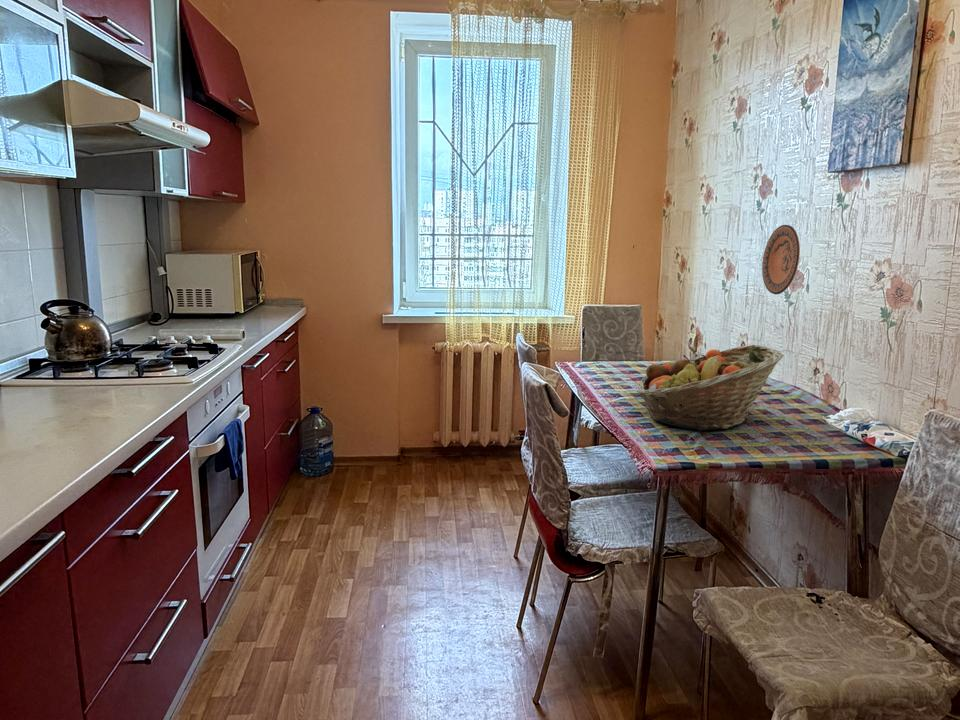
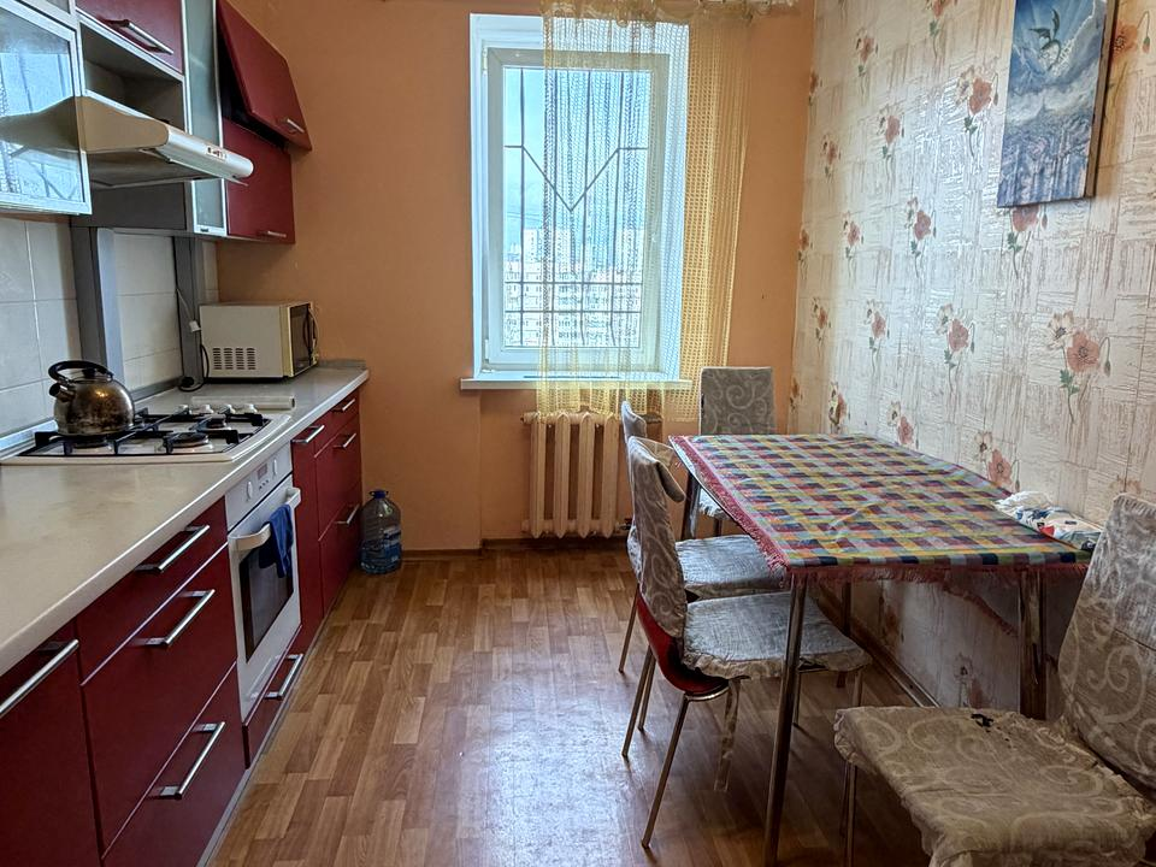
- decorative plate [761,224,801,295]
- fruit basket [636,344,785,432]
